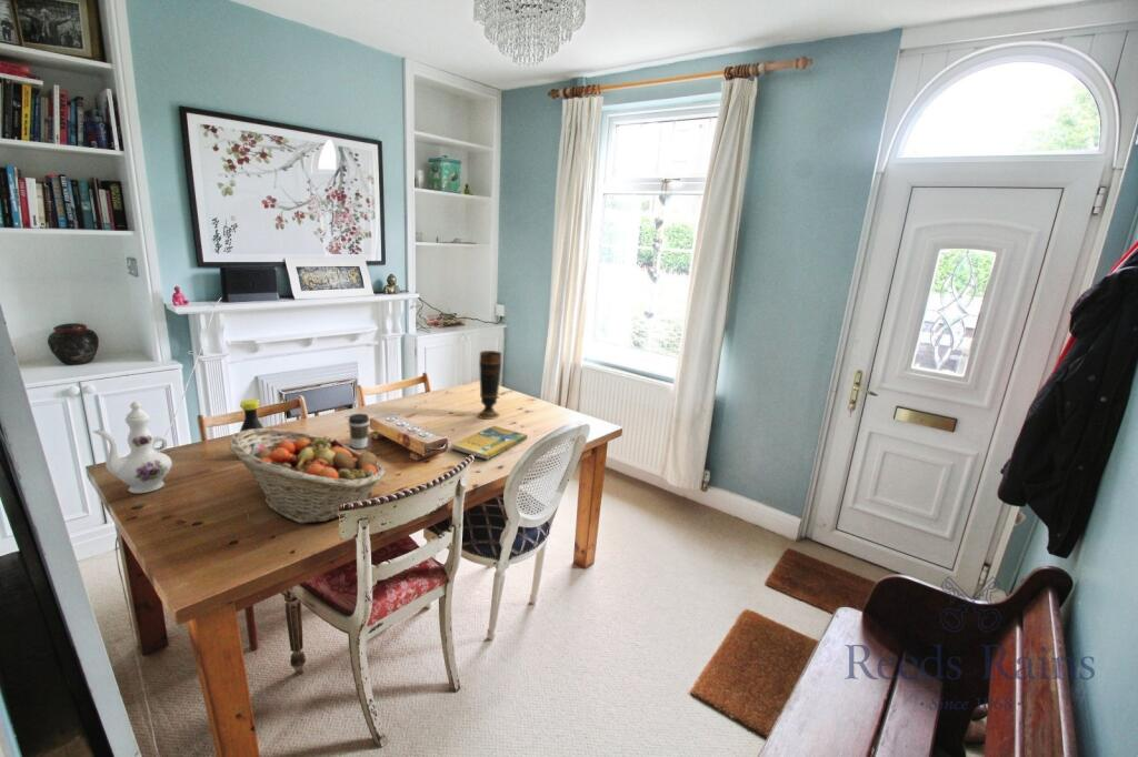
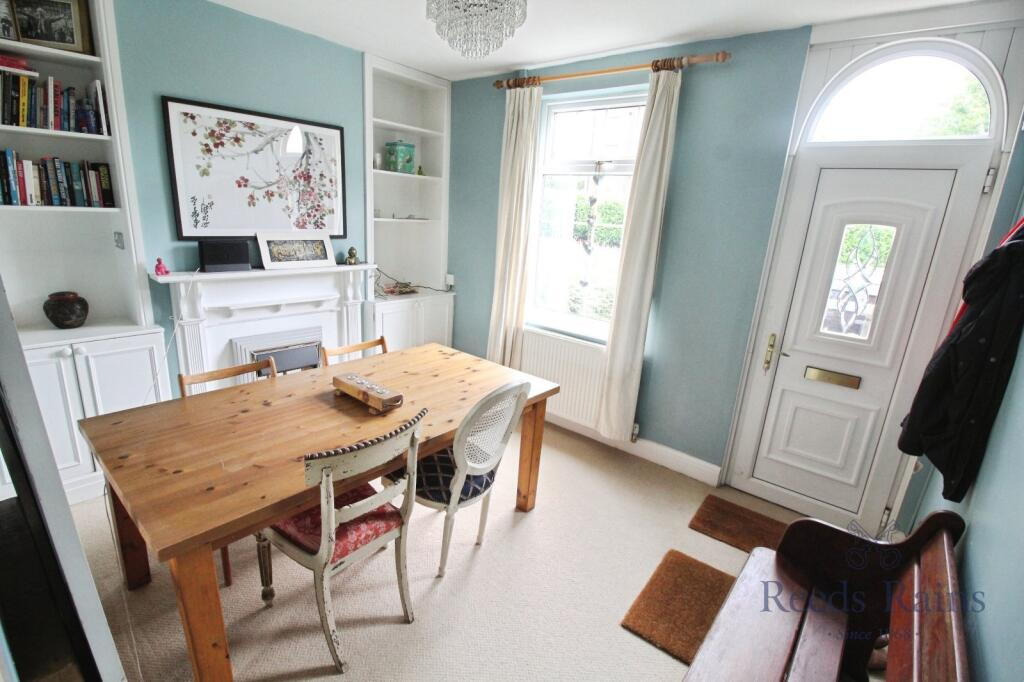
- vase [476,350,503,421]
- chinaware [92,401,173,494]
- fruit basket [228,427,387,524]
- bottle [239,398,264,438]
- coffee cup [348,413,370,450]
- booklet [450,425,529,461]
